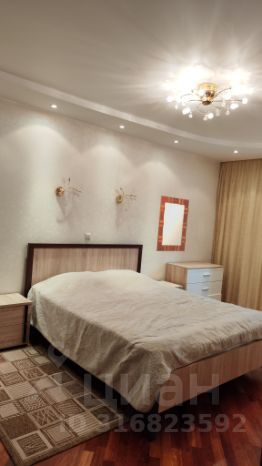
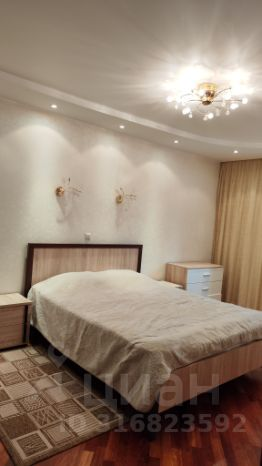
- home mirror [155,195,190,252]
